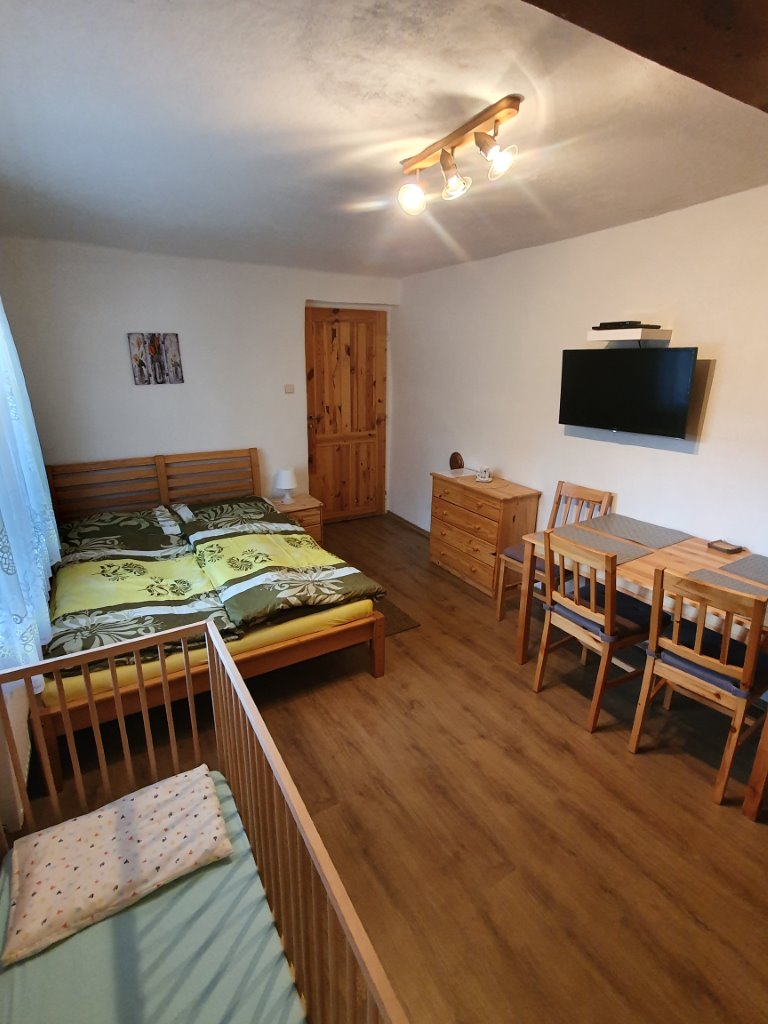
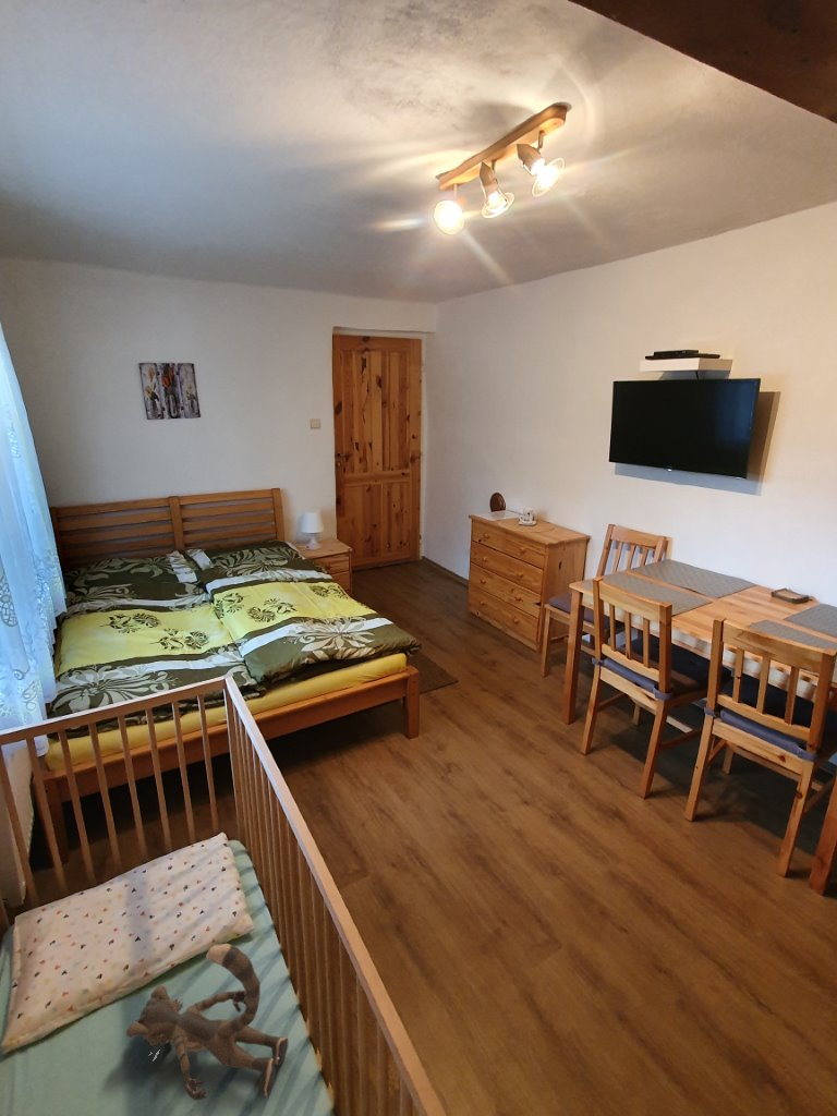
+ toy figurine [125,943,289,1102]
